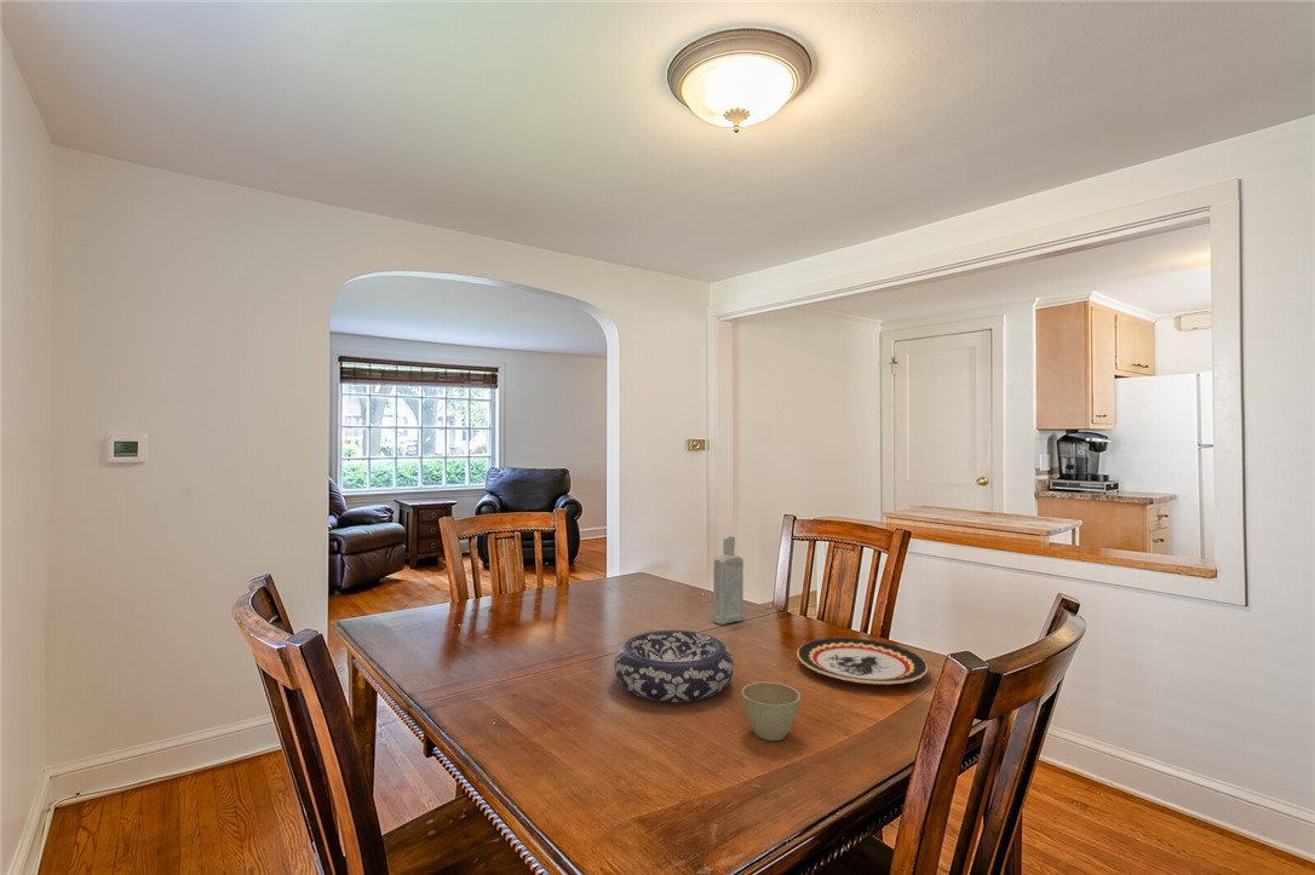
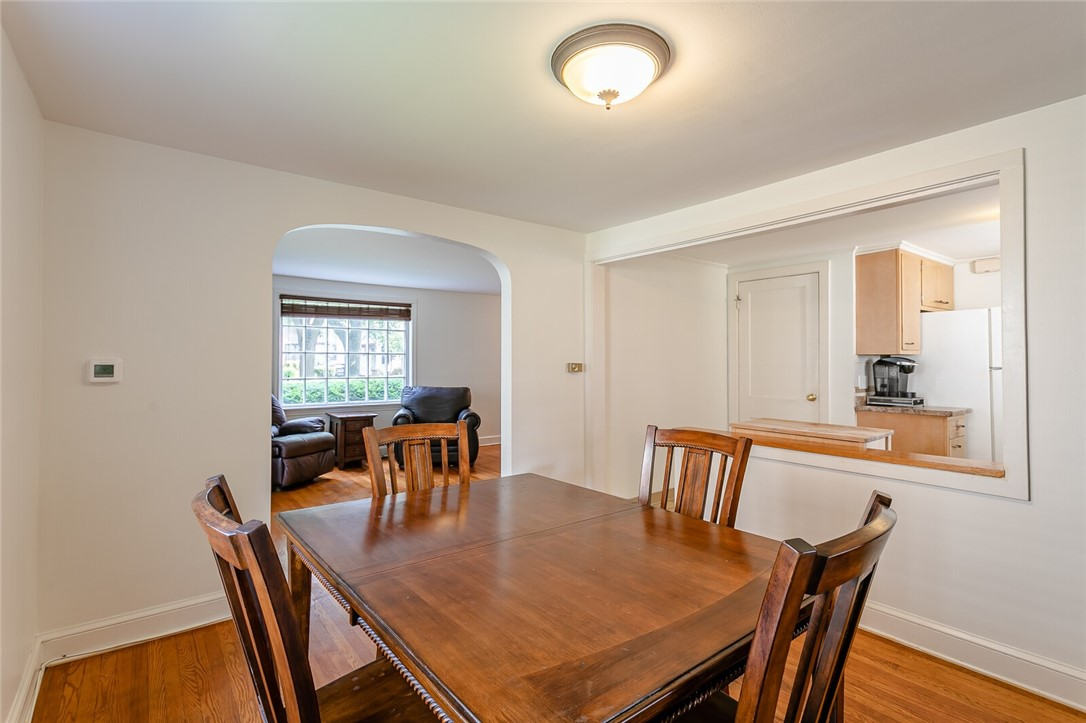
- decorative bowl [613,629,735,703]
- flower pot [741,681,802,742]
- plate [796,637,930,685]
- bottle [712,535,745,626]
